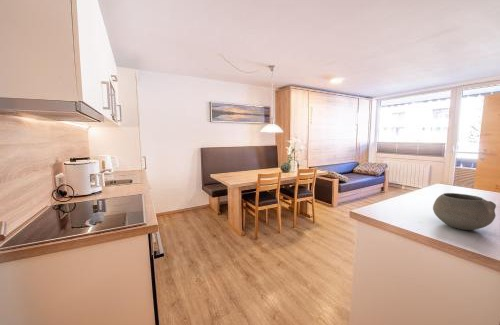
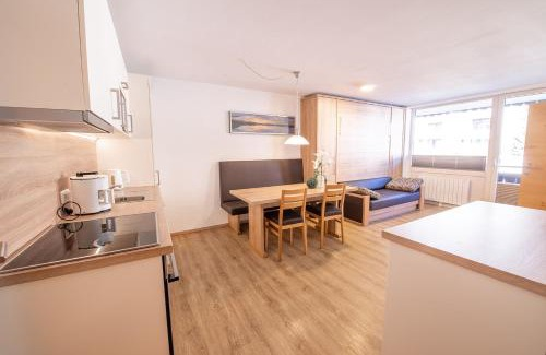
- bowl [432,192,497,231]
